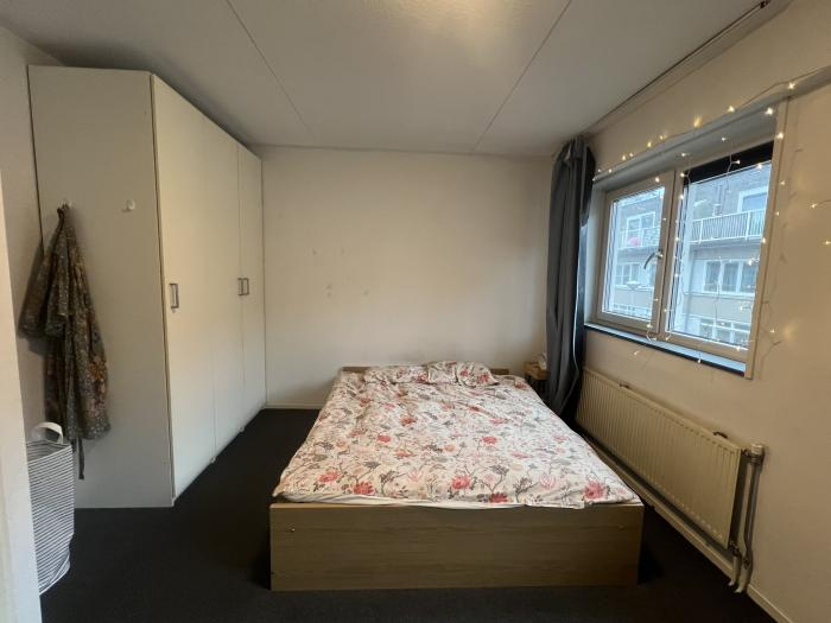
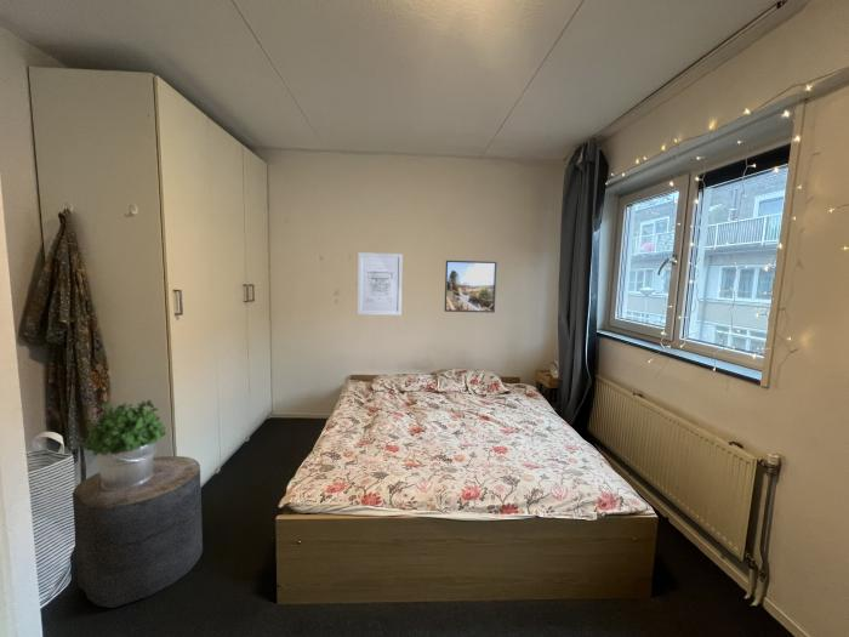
+ stool [72,455,204,609]
+ potted plant [82,399,167,490]
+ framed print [444,260,498,314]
+ wall art [357,251,404,317]
